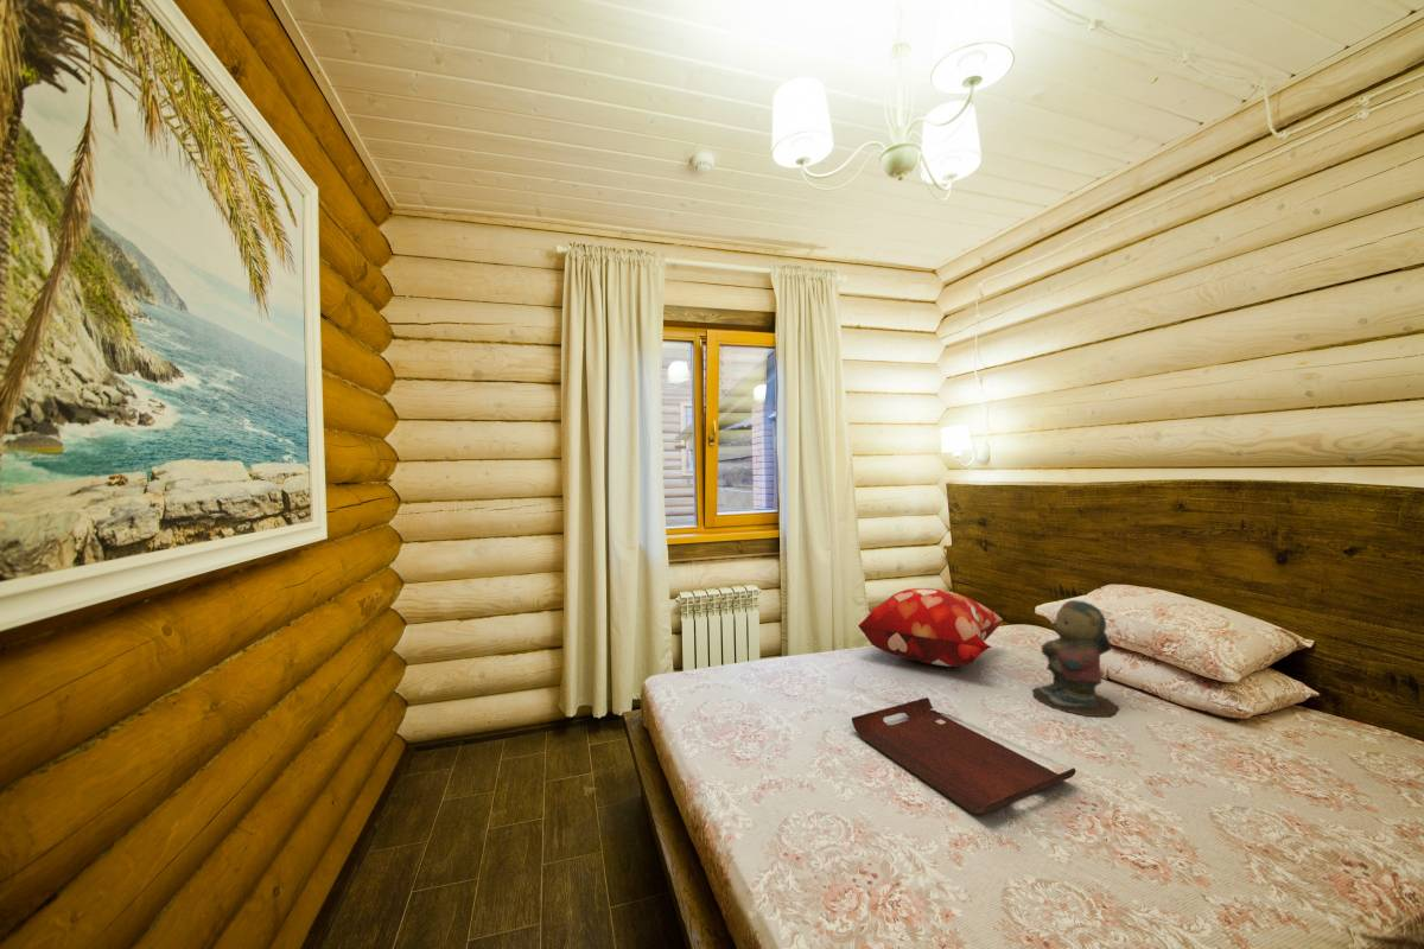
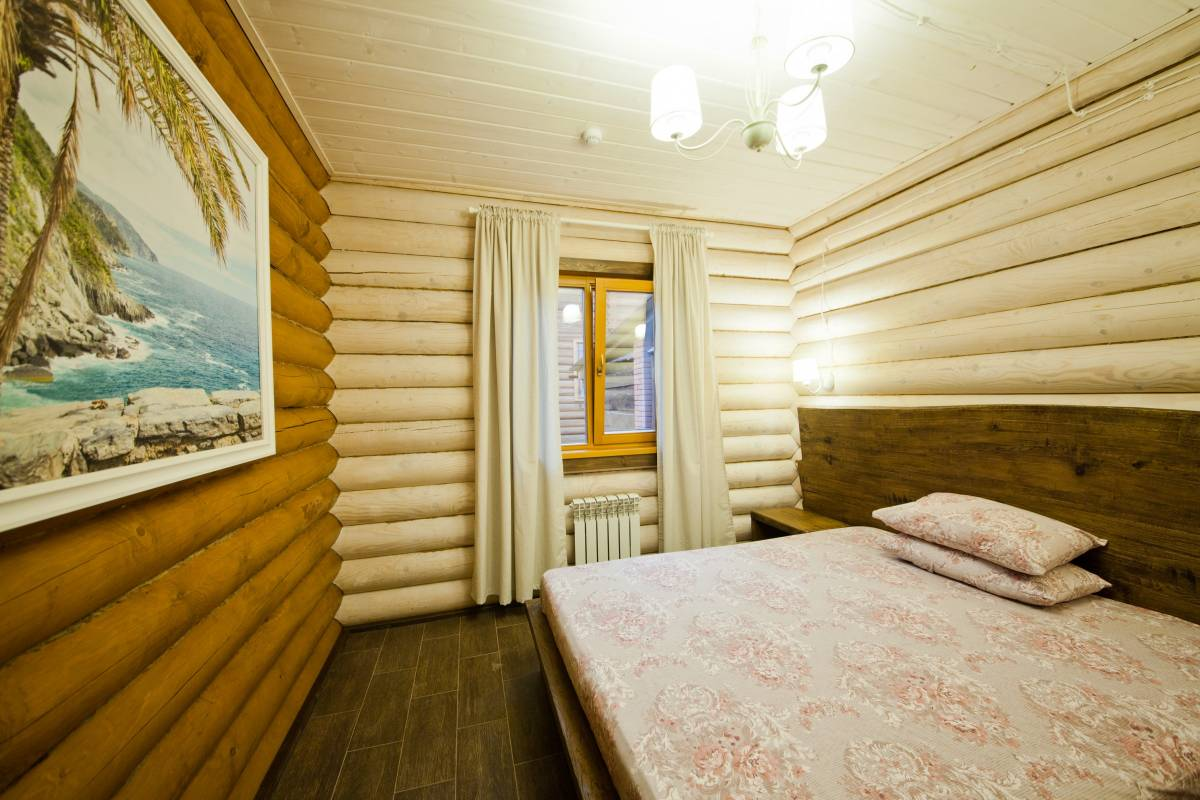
- decorative pillow [857,587,1004,668]
- teddy bear [1031,599,1120,718]
- serving tray [851,696,1076,816]
